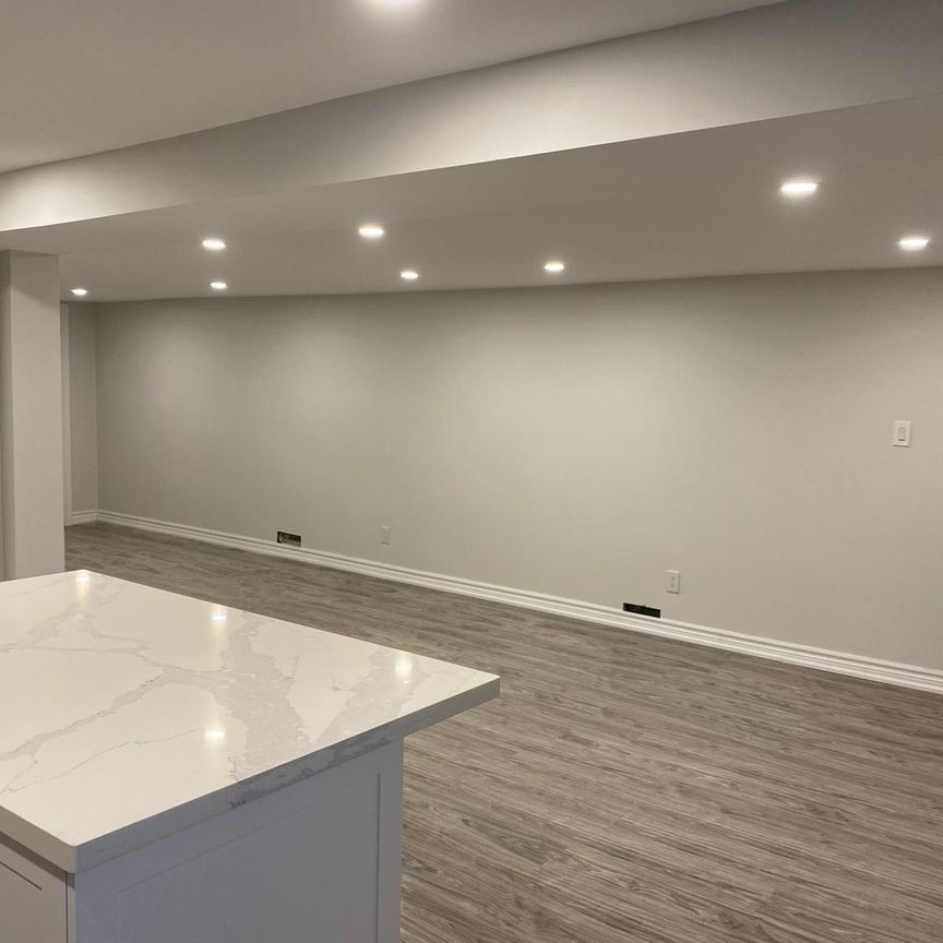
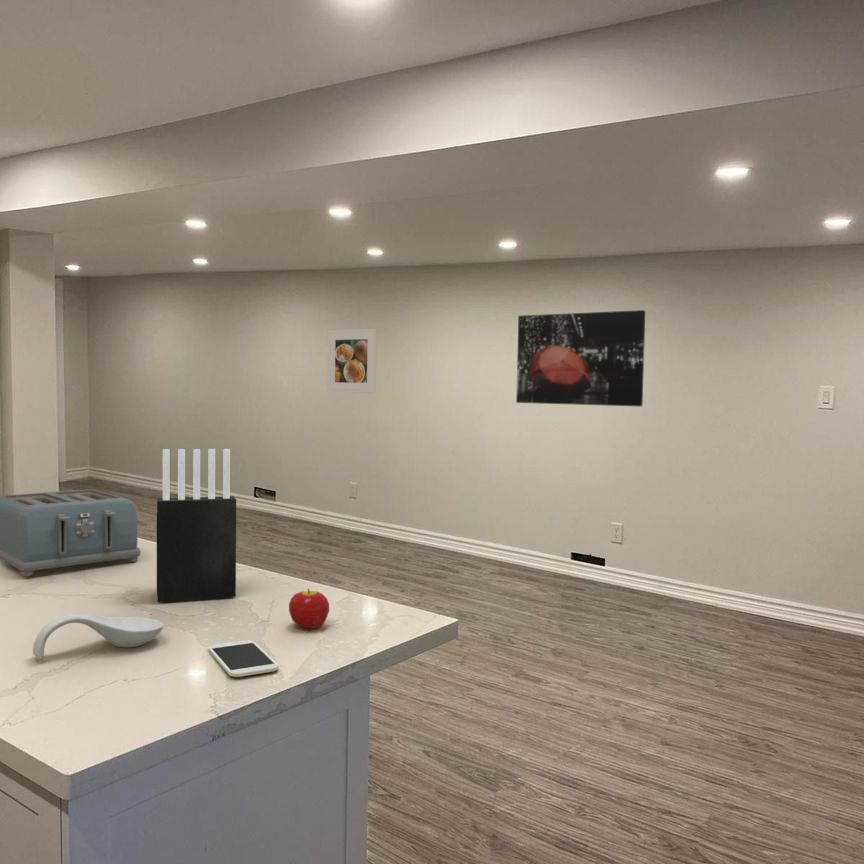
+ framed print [326,328,378,394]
+ fruit [288,588,330,629]
+ wall art [515,309,646,407]
+ knife block [156,448,237,603]
+ spoon rest [32,613,165,661]
+ smartphone [208,639,279,678]
+ toaster [0,488,142,577]
